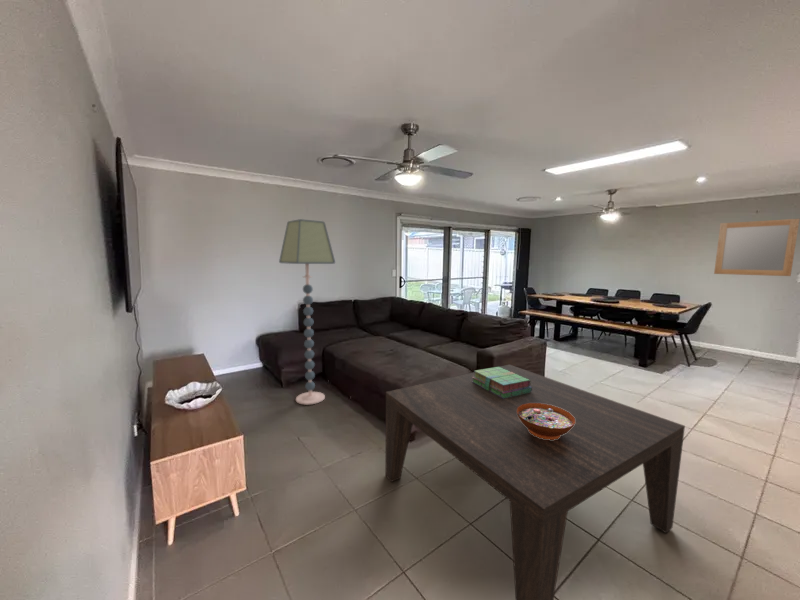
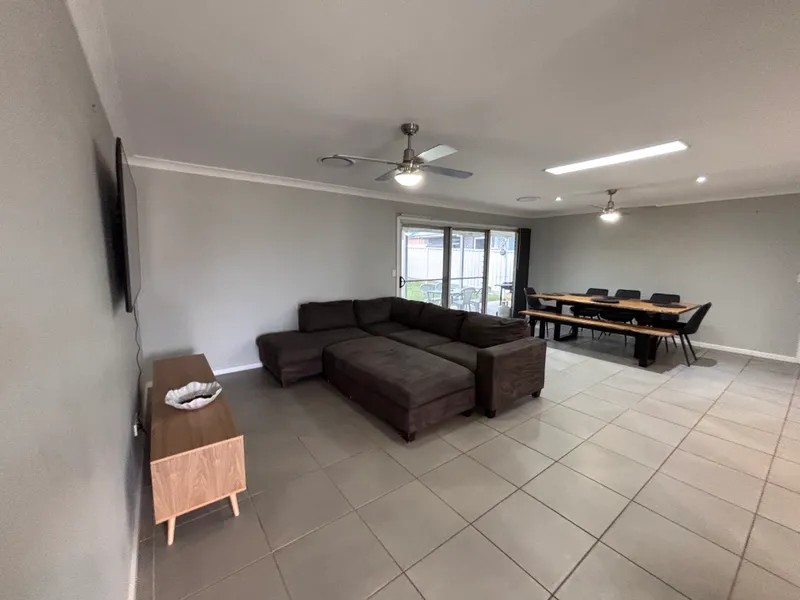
- decorative bowl [517,403,575,440]
- home mirror [713,218,800,277]
- floor lamp [278,218,336,406]
- coffee table [385,364,686,600]
- stack of books [472,366,532,399]
